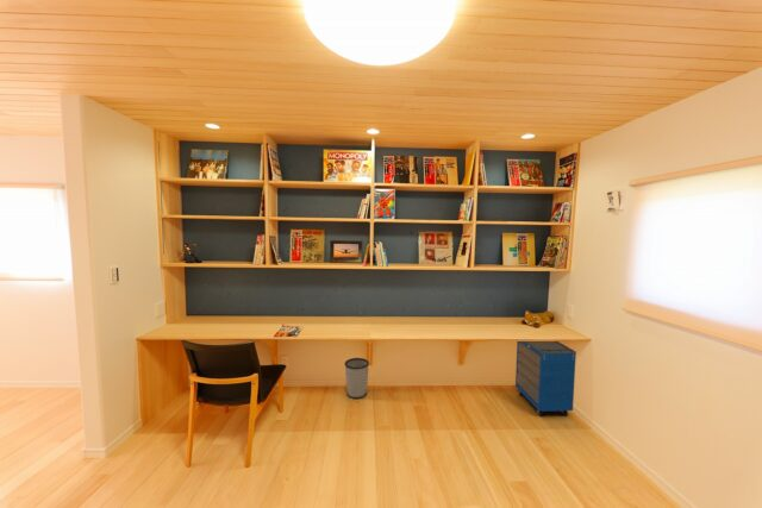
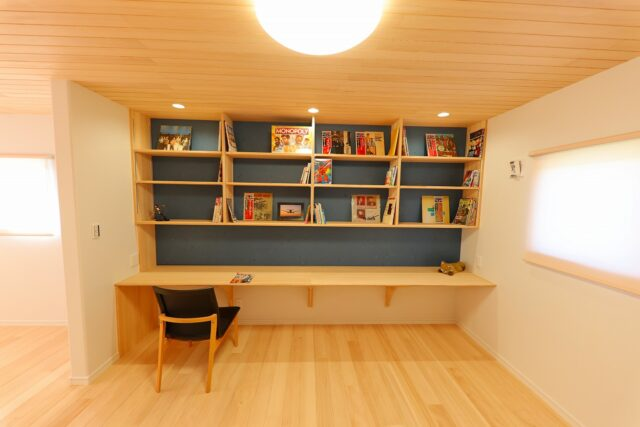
- cabinet [514,340,577,418]
- wastebasket [343,357,370,400]
